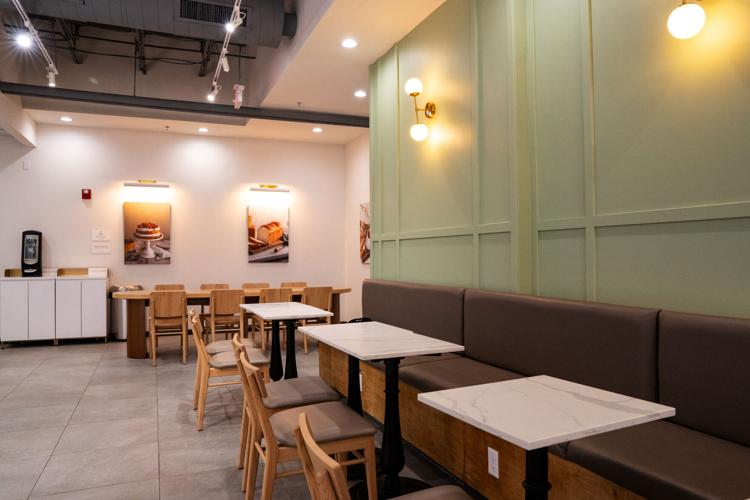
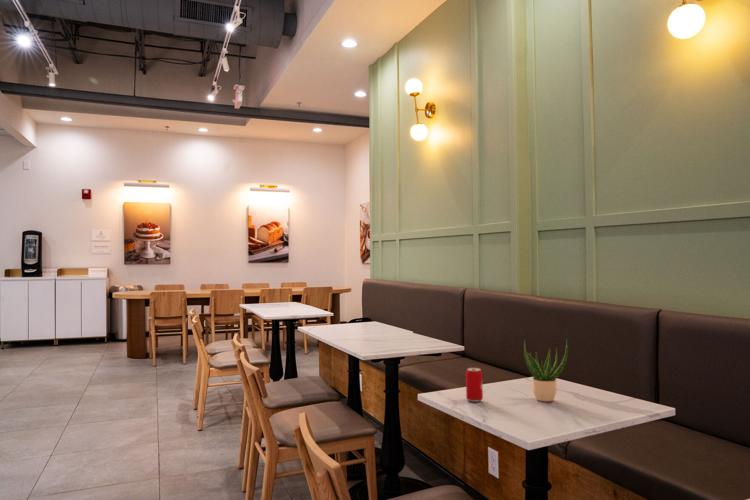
+ potted plant [523,337,569,403]
+ beverage can [465,367,484,403]
